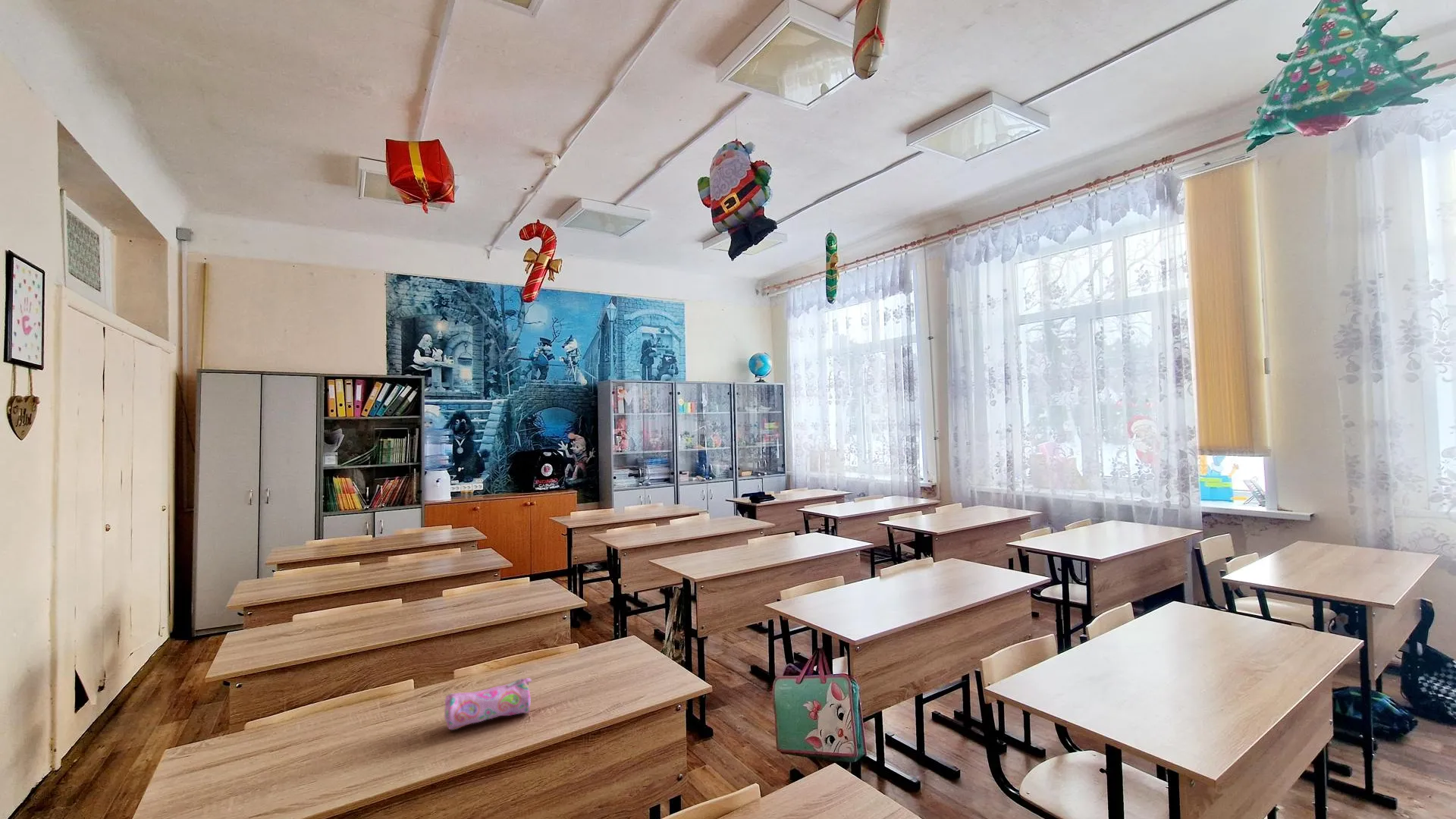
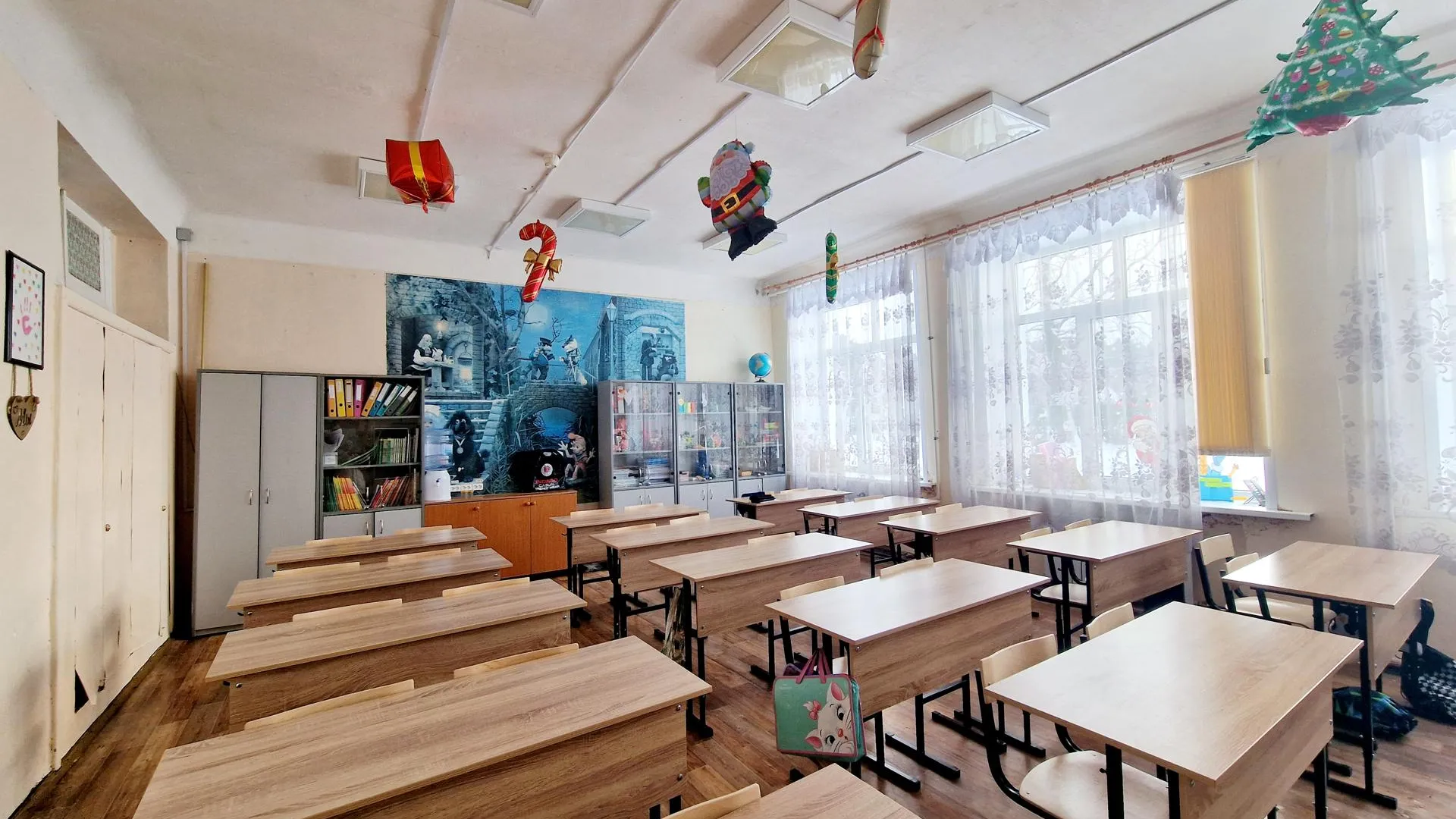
- pencil case [444,677,532,731]
